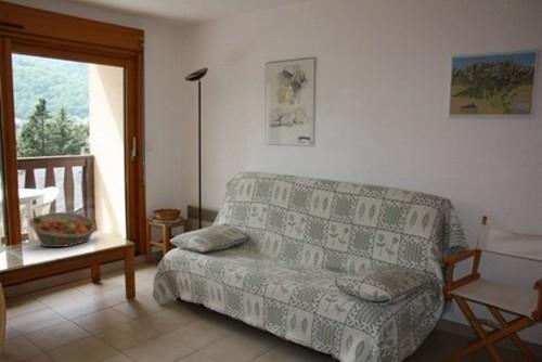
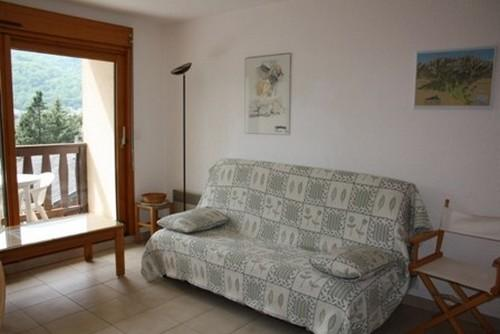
- fruit basket [27,211,99,248]
